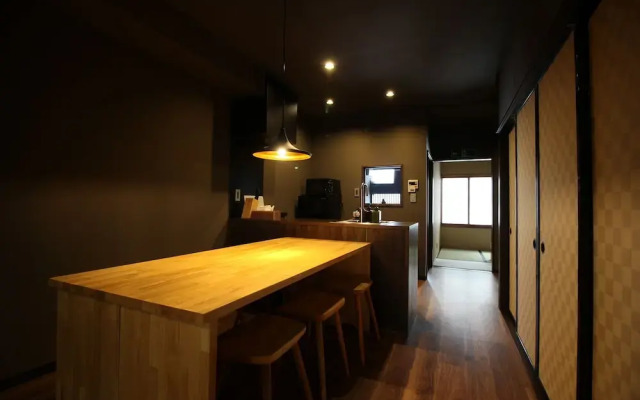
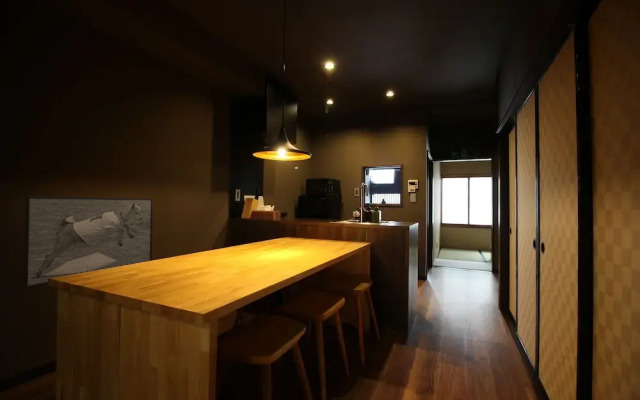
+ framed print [23,195,154,289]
